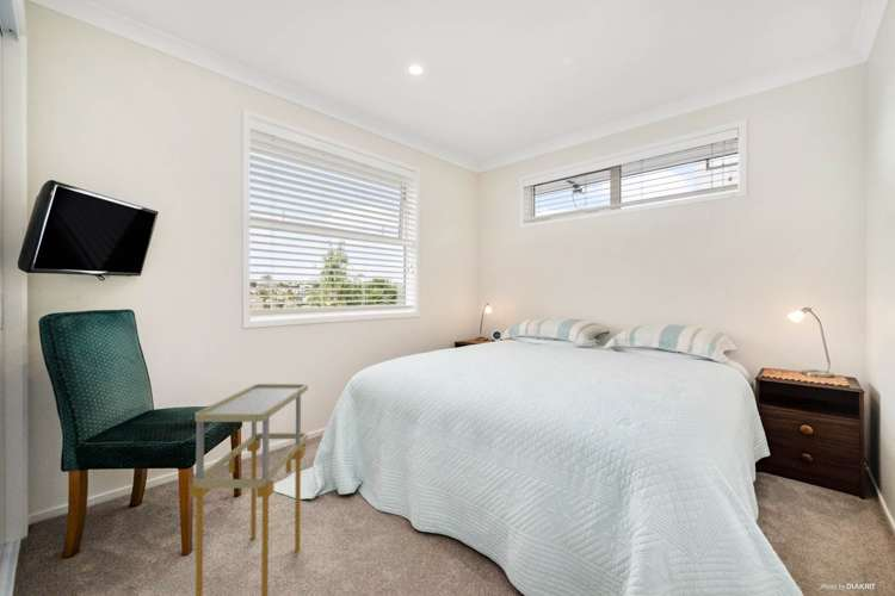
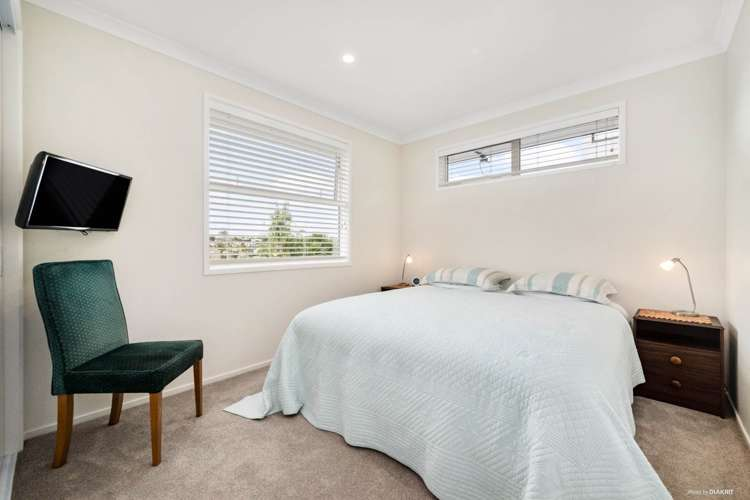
- shelving unit [189,383,309,596]
